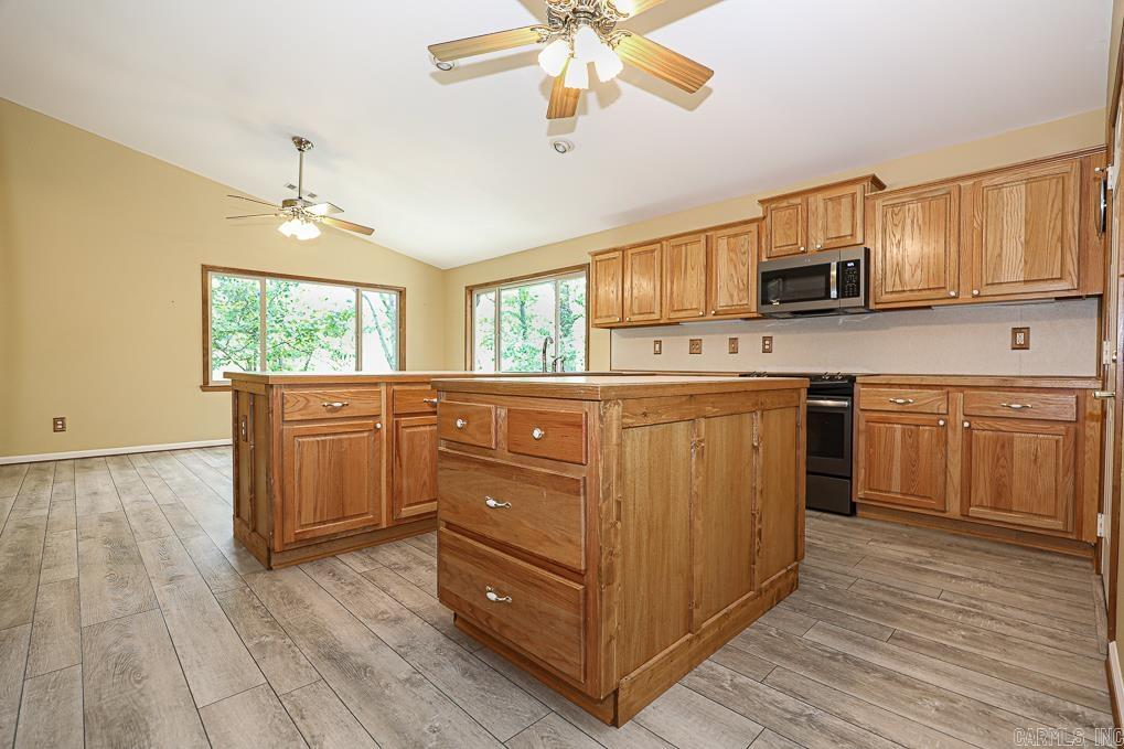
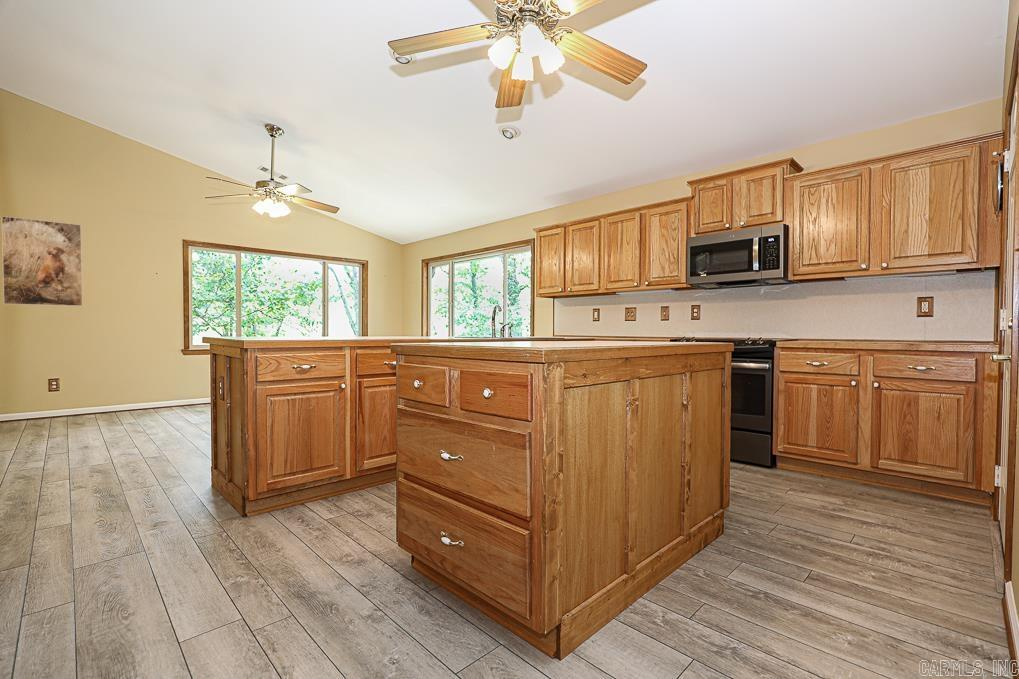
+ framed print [1,215,84,307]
